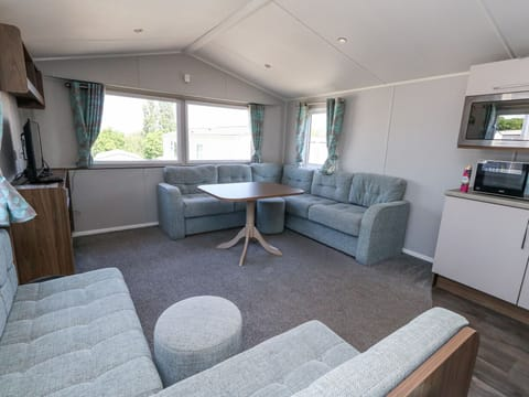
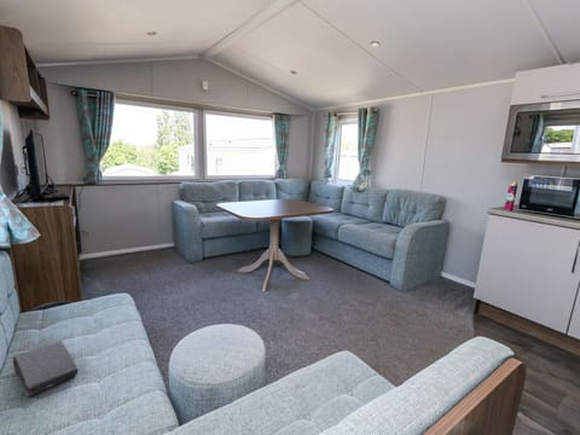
+ book [11,340,80,398]
